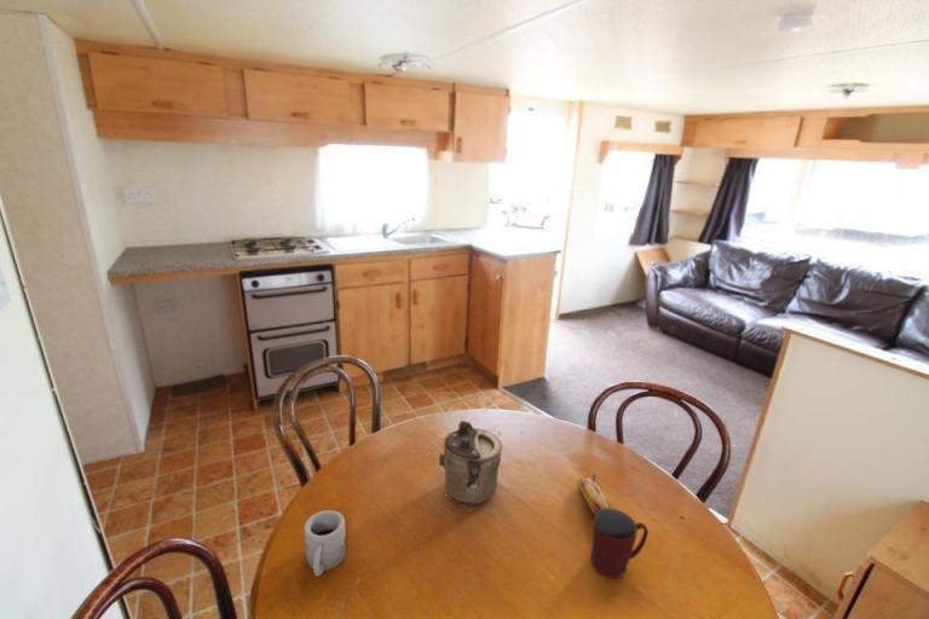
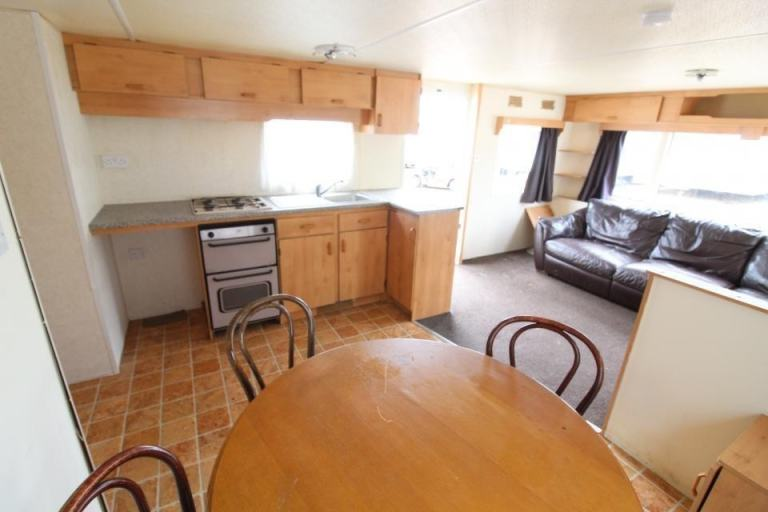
- mug [302,509,347,578]
- banana [578,473,611,516]
- teapot [438,420,503,504]
- mug [590,508,650,579]
